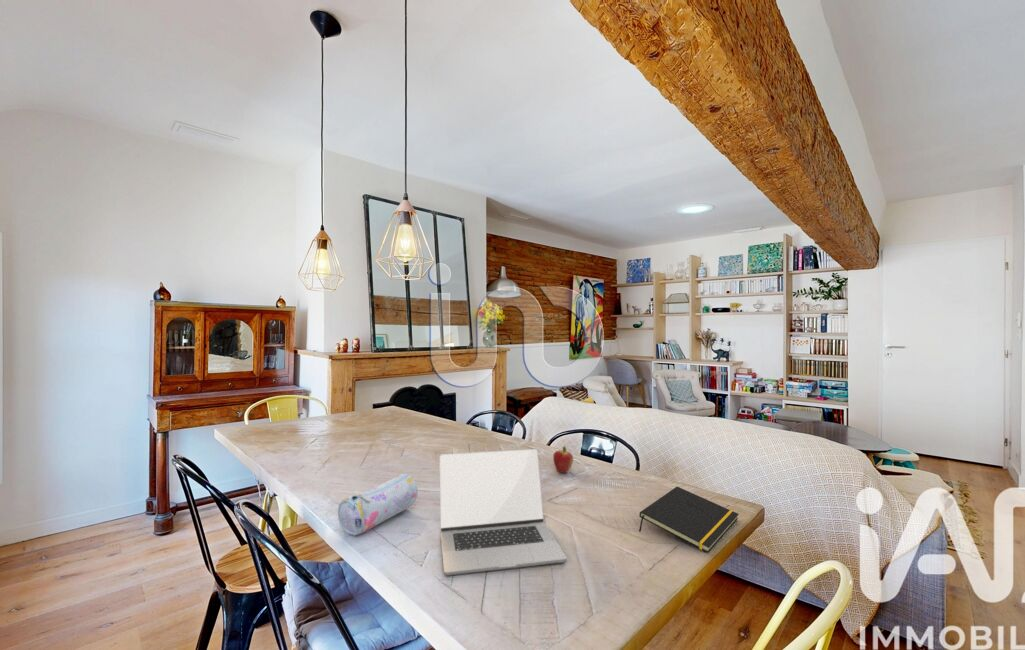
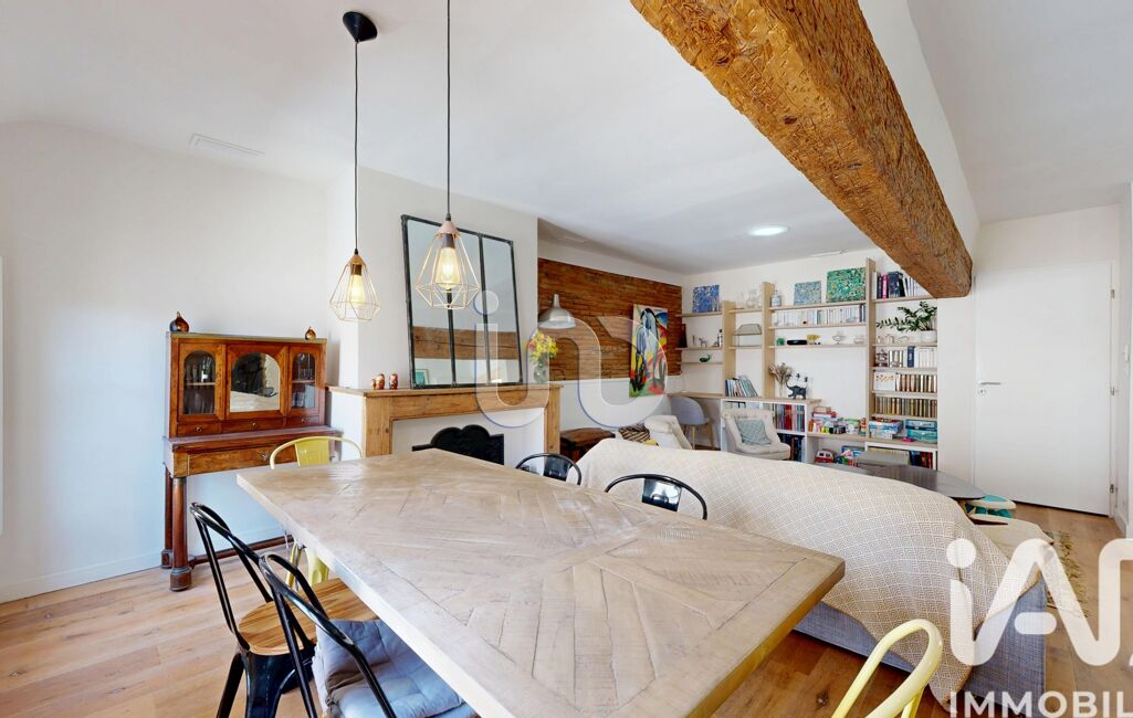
- fruit [552,445,574,474]
- notepad [638,486,740,554]
- pencil case [337,473,419,536]
- laptop [438,448,568,577]
